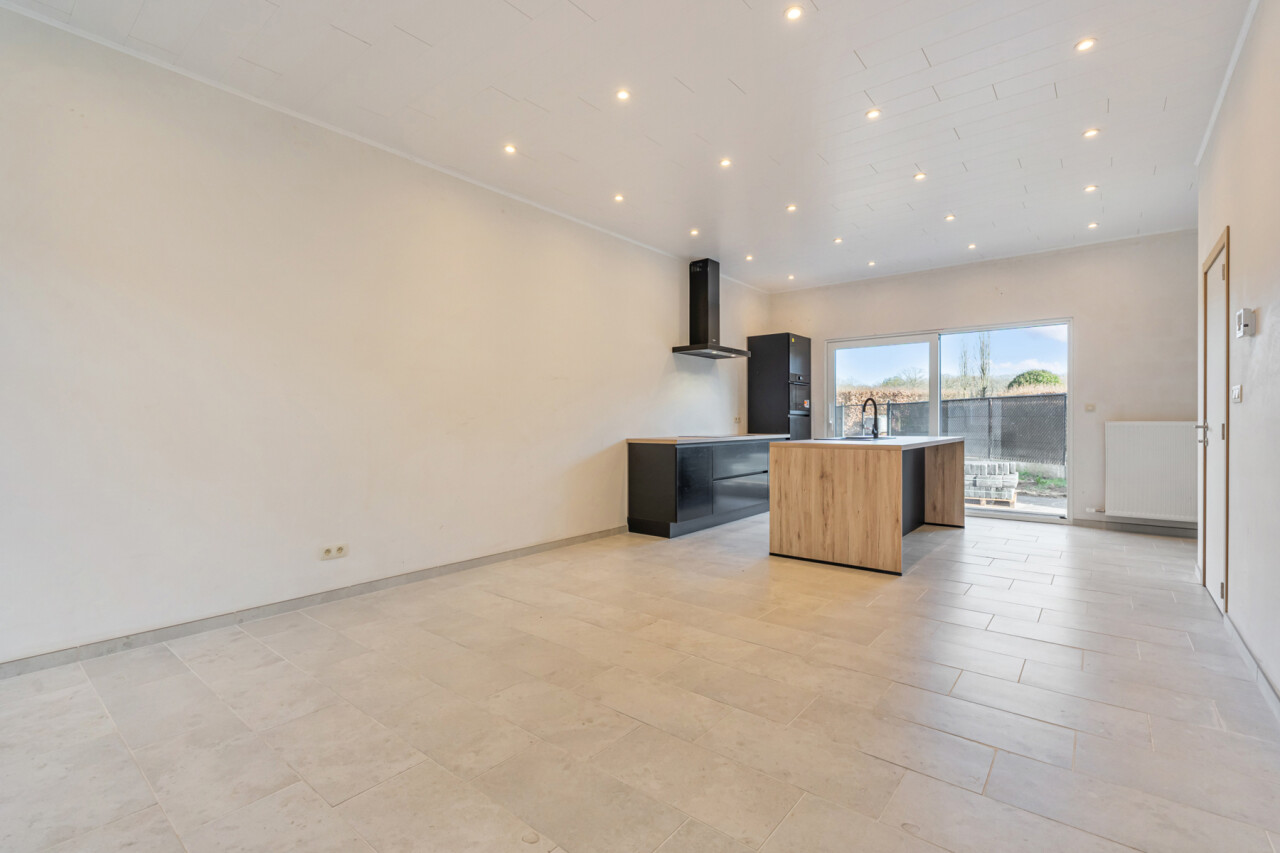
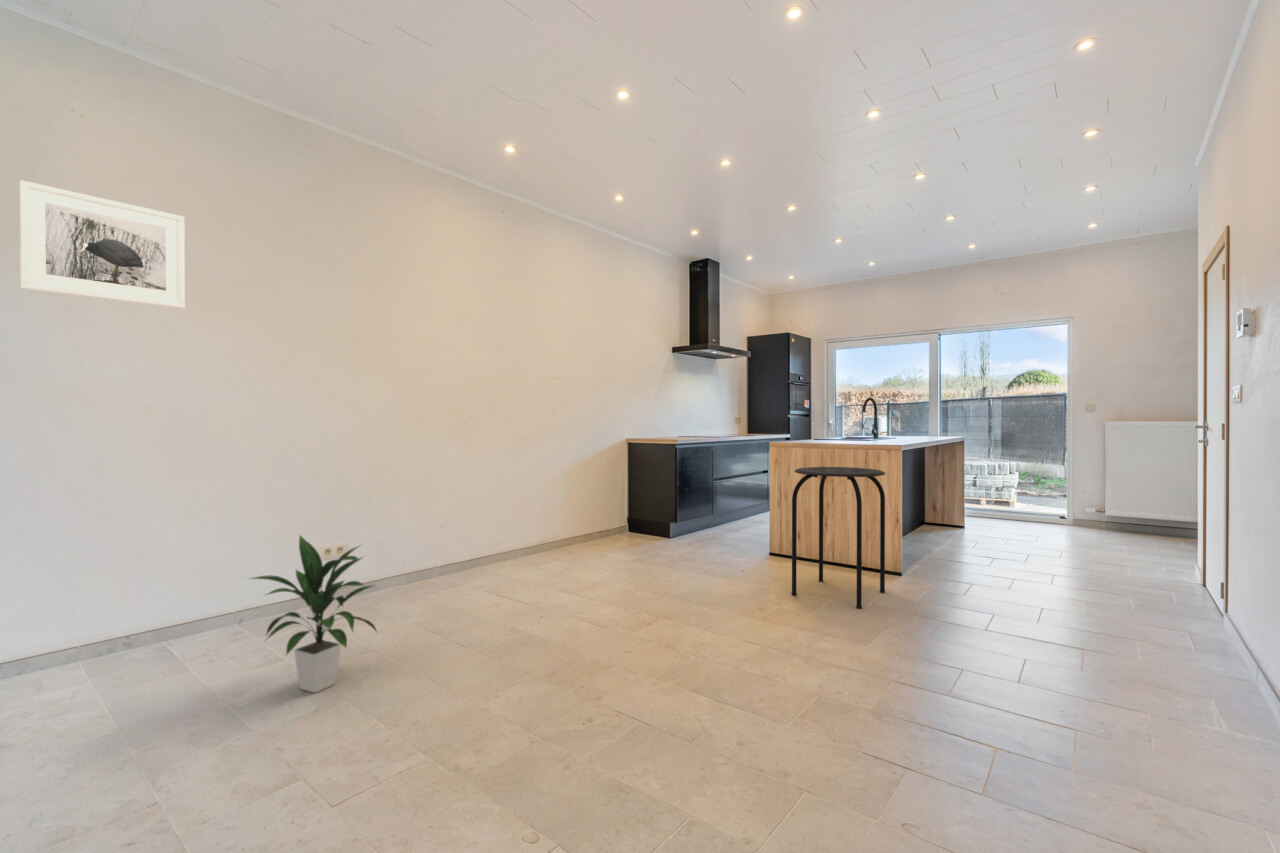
+ indoor plant [246,534,379,694]
+ stool [791,466,886,610]
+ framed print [19,179,186,309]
